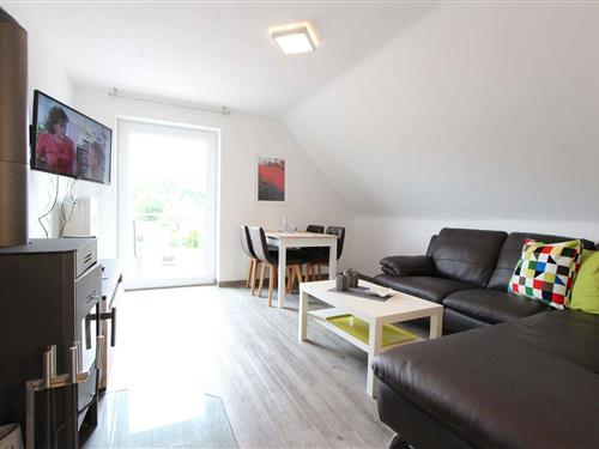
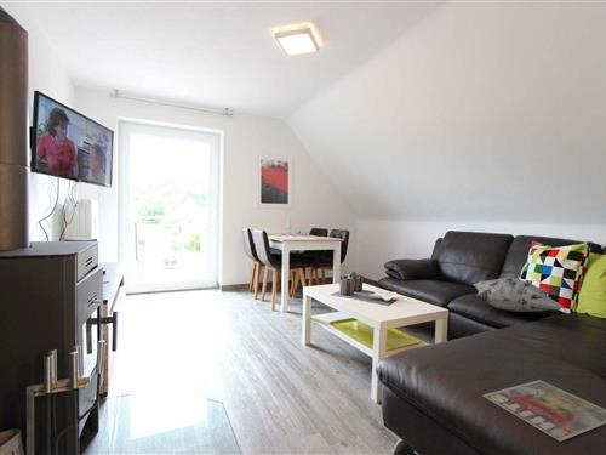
+ magazine [481,379,606,443]
+ decorative pillow [471,277,565,313]
